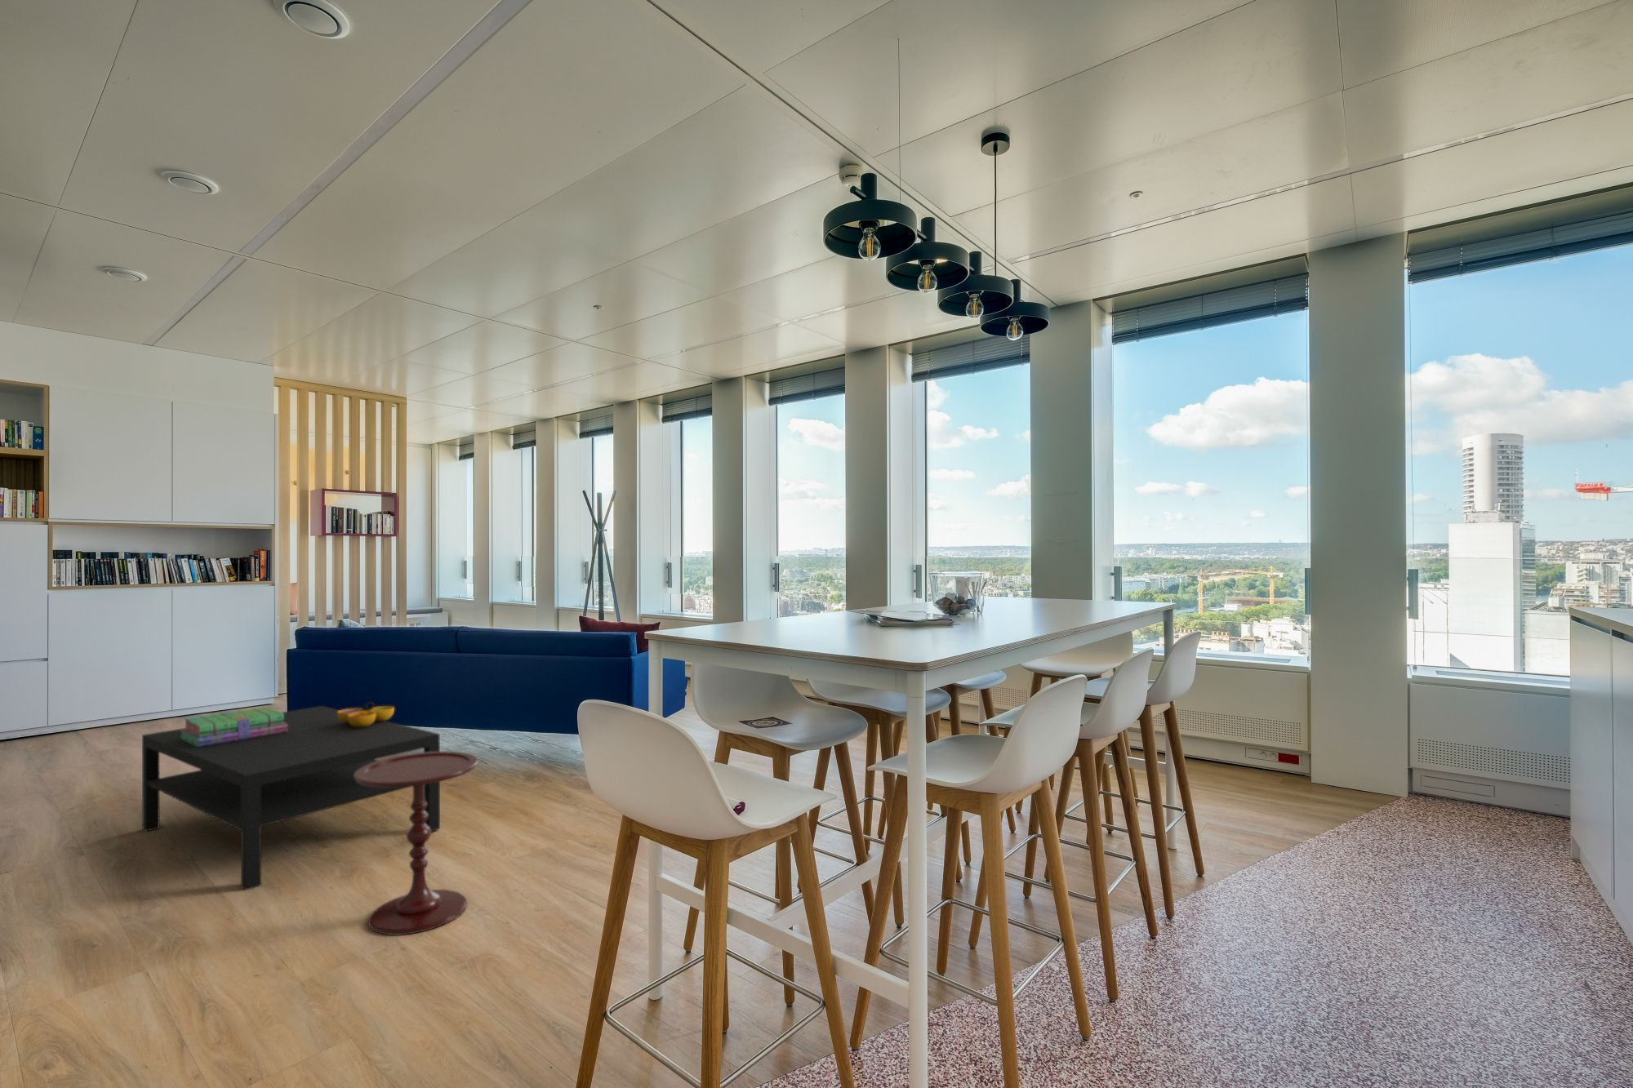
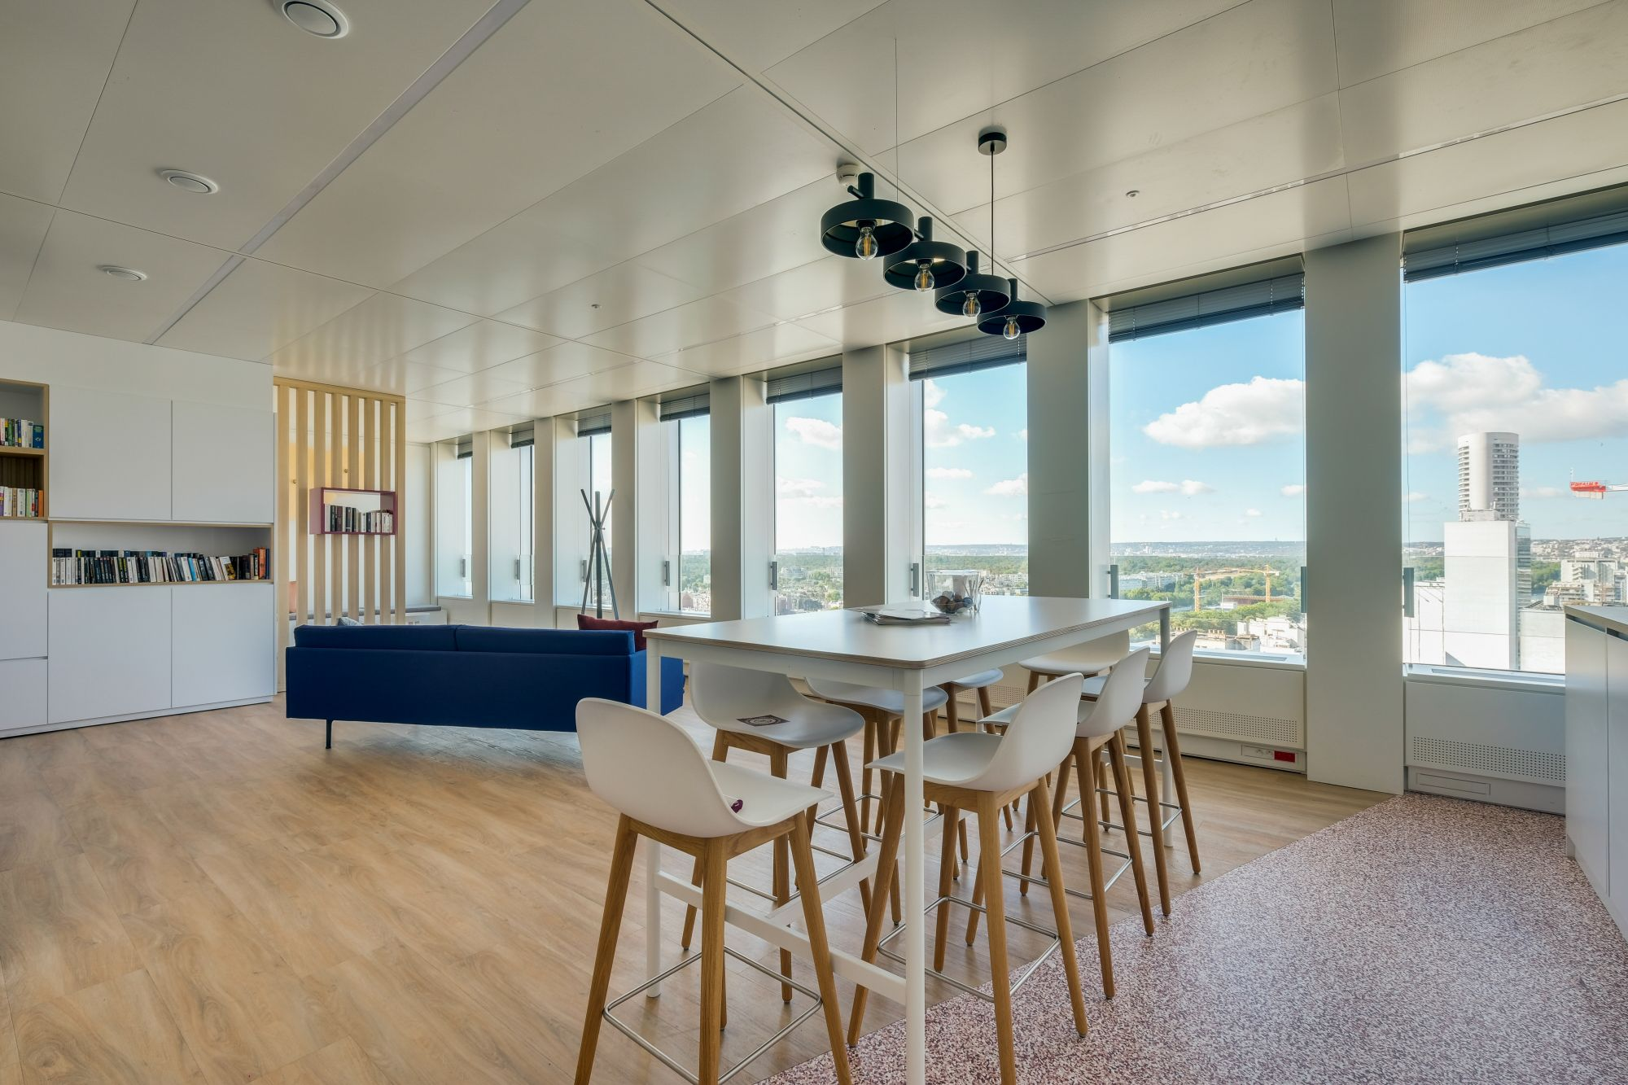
- decorative bowl [338,701,395,727]
- side table [353,750,480,936]
- coffee table [141,706,441,891]
- stack of books [181,706,288,747]
